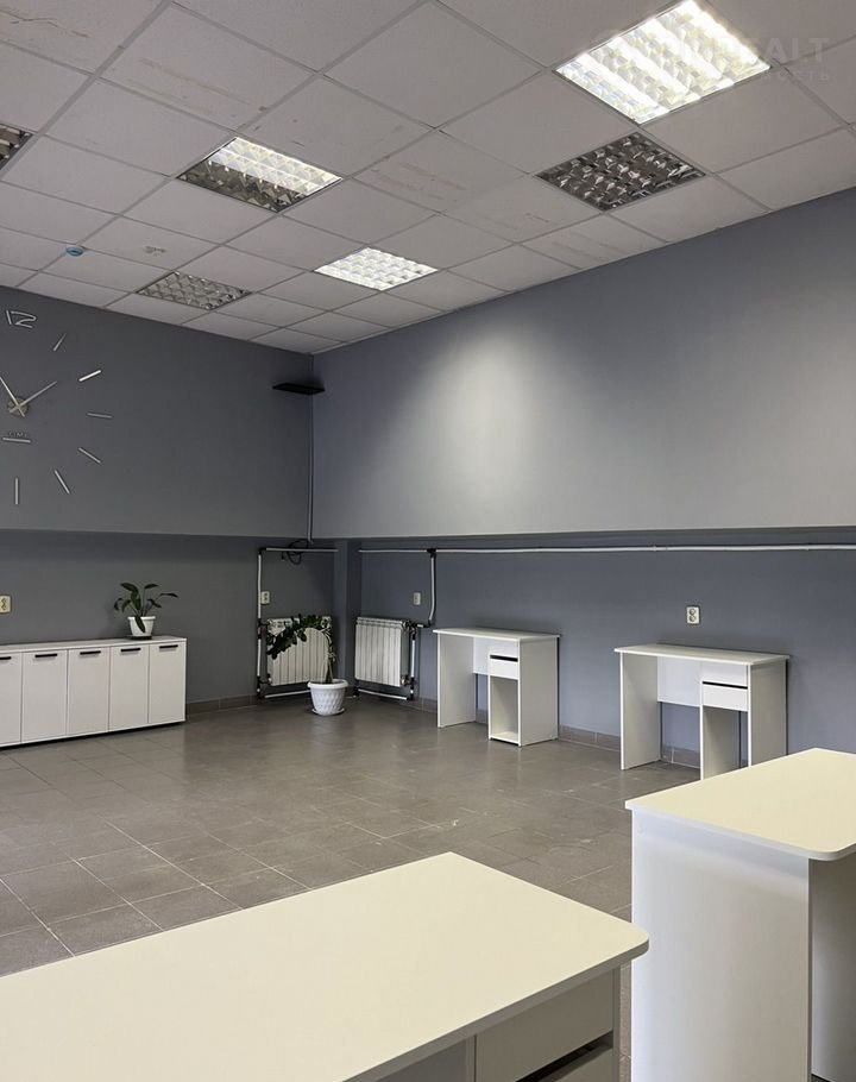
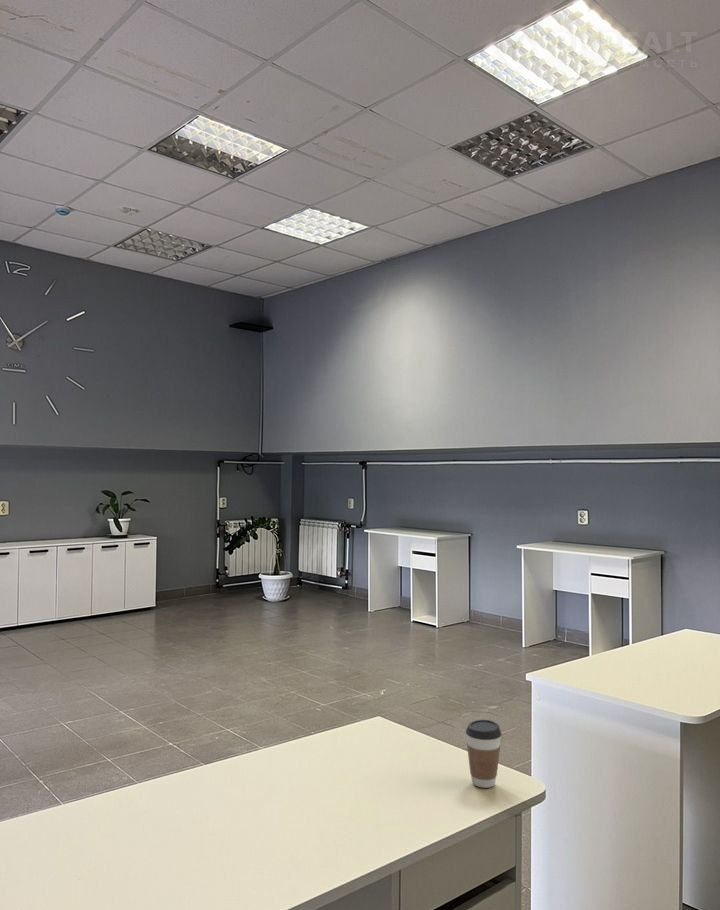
+ coffee cup [465,719,503,789]
